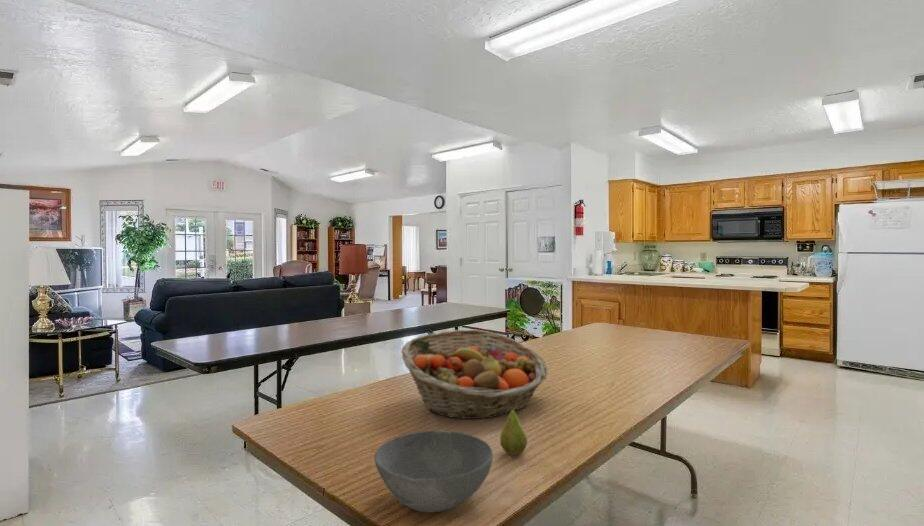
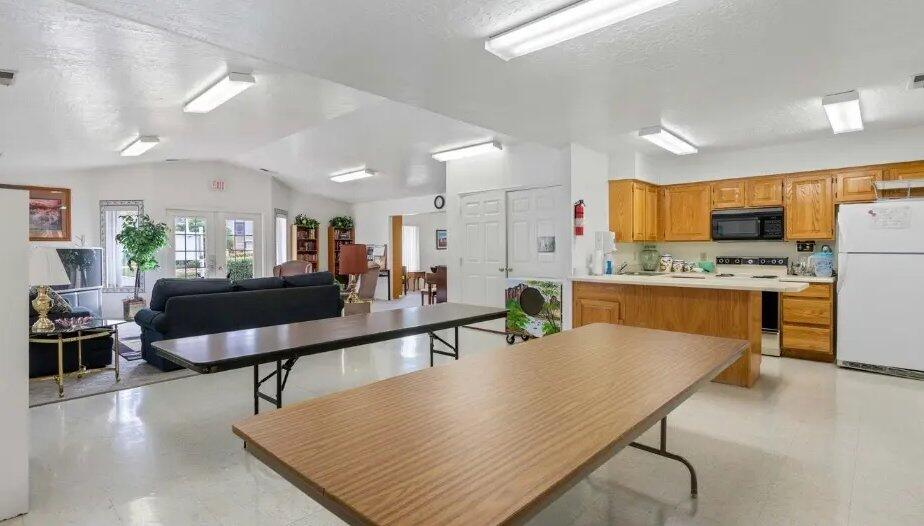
- fruit [499,403,528,456]
- fruit basket [400,329,549,420]
- bowl [374,430,494,513]
